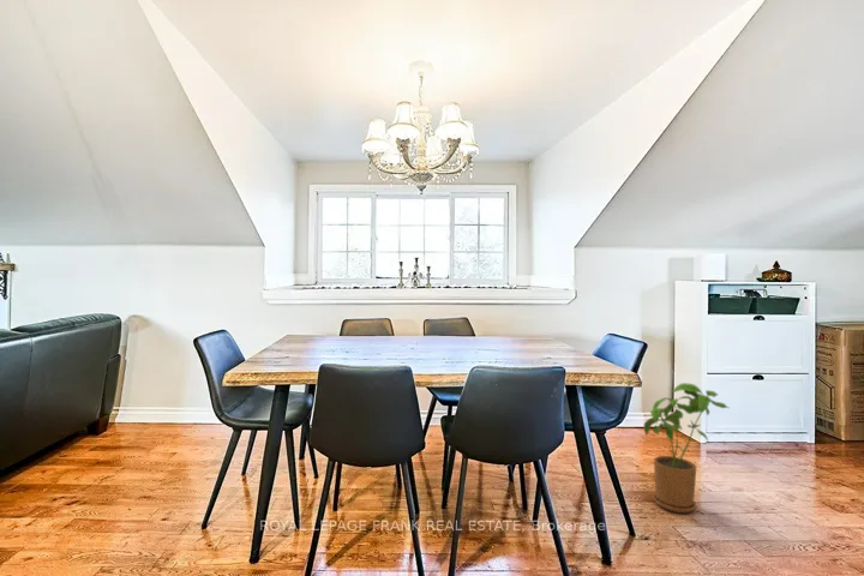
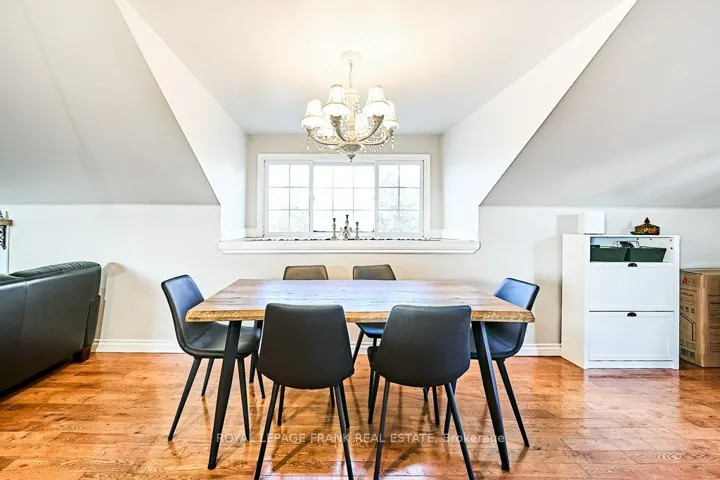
- house plant [642,382,730,514]
